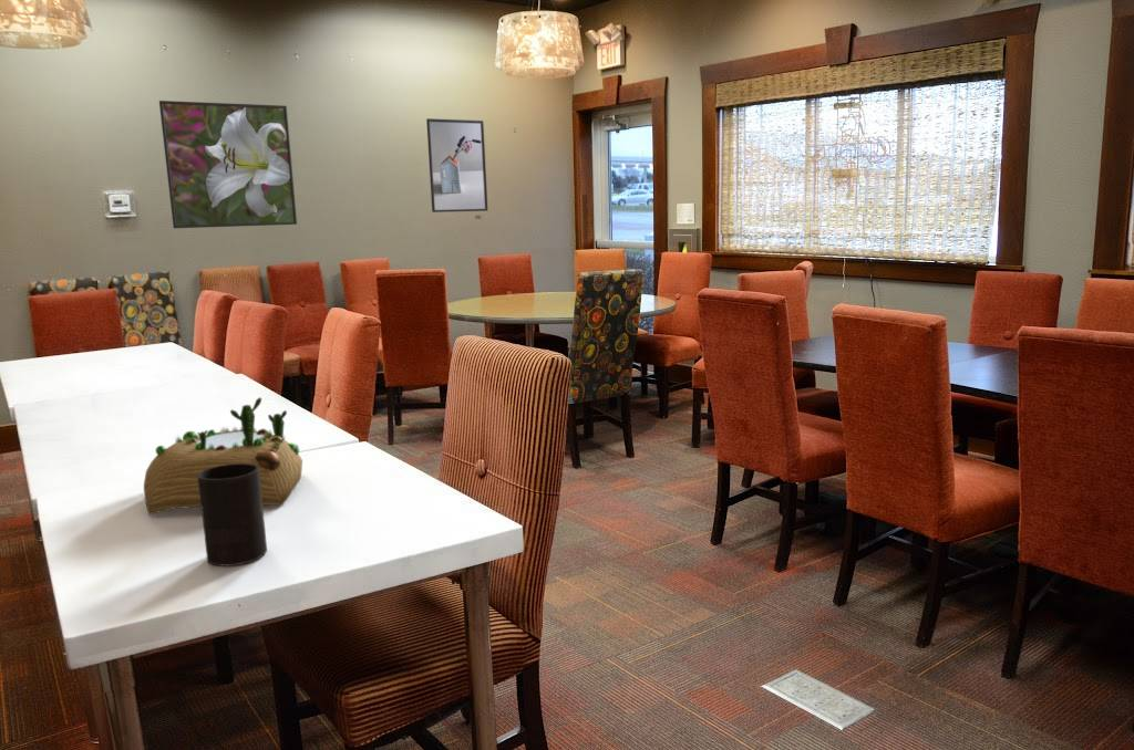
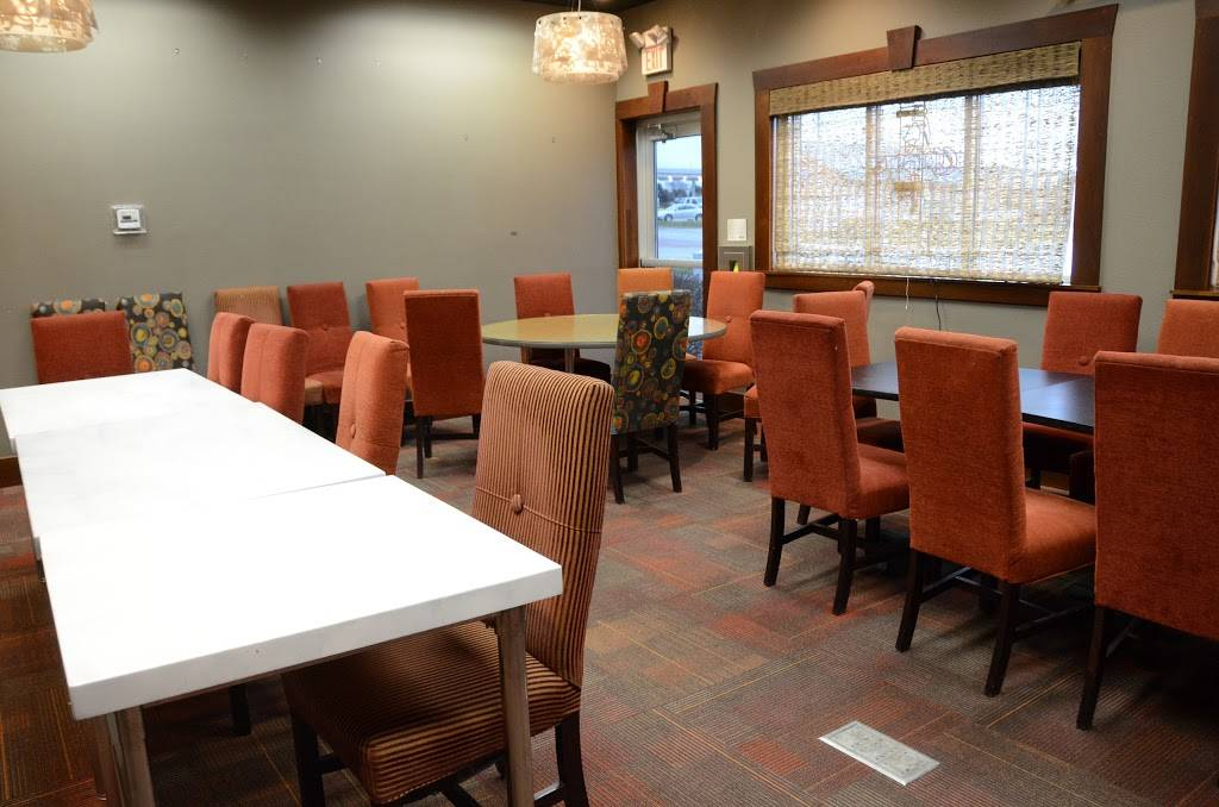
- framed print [425,117,488,213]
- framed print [158,100,298,229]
- succulent planter [143,396,303,515]
- cup [197,463,268,567]
